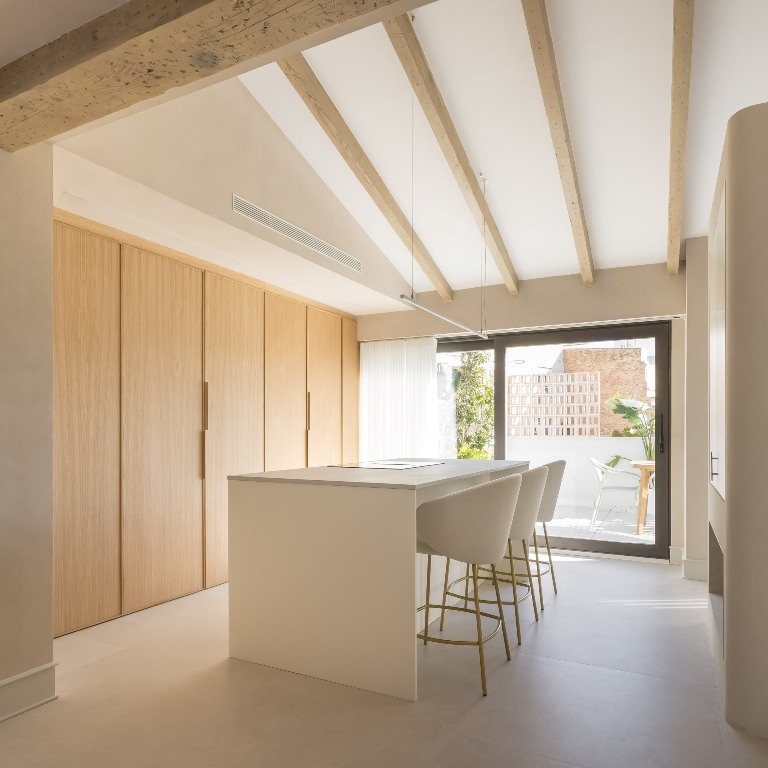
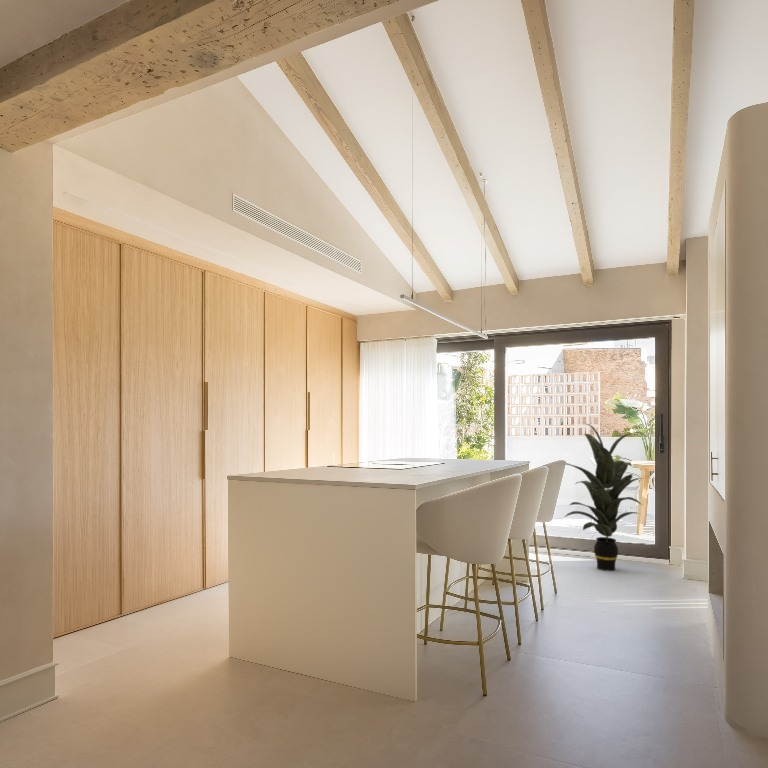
+ indoor plant [564,423,646,572]
